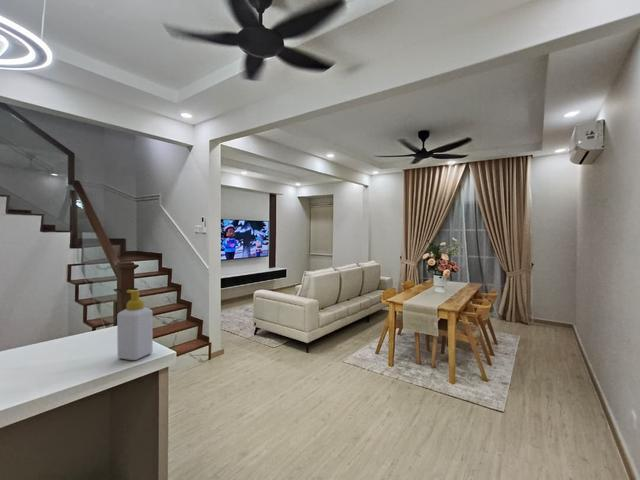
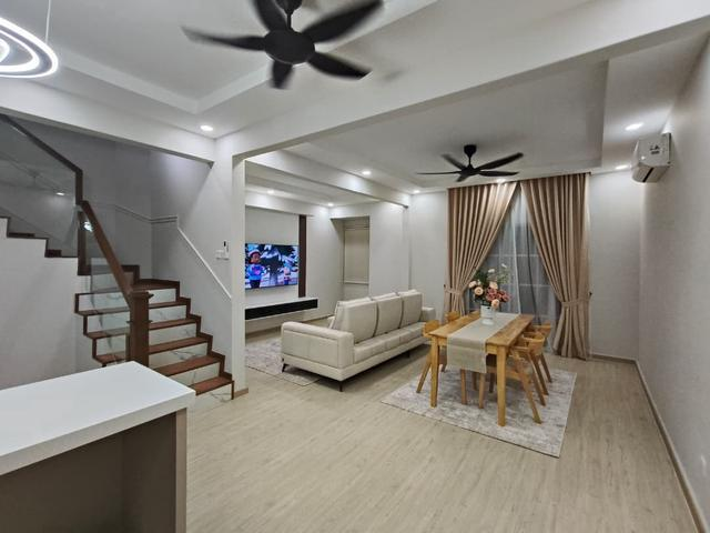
- soap bottle [116,289,154,361]
